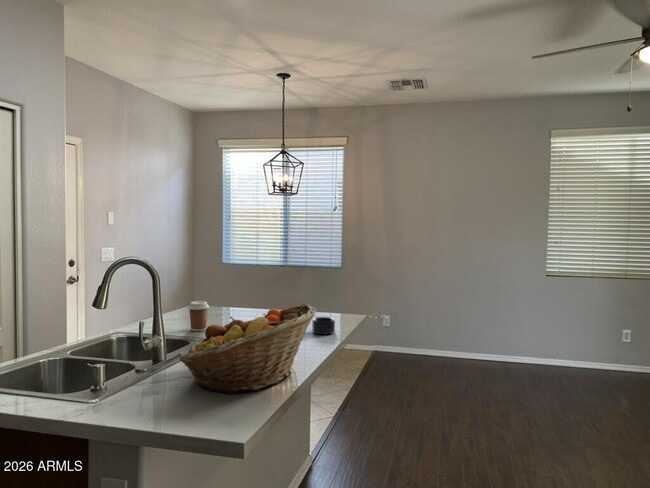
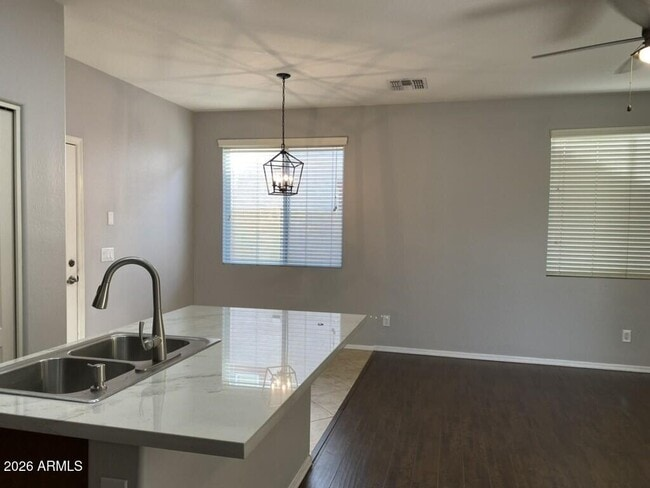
- fruit basket [178,303,317,395]
- mug [311,316,336,335]
- coffee cup [187,300,210,332]
